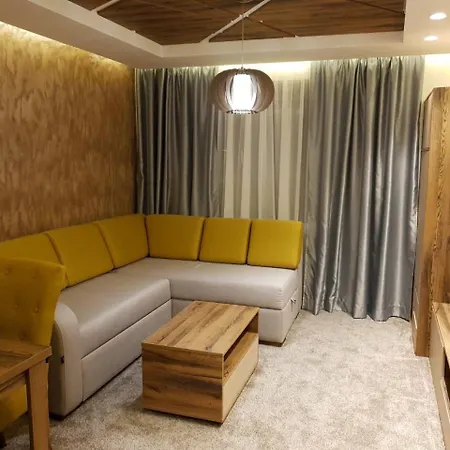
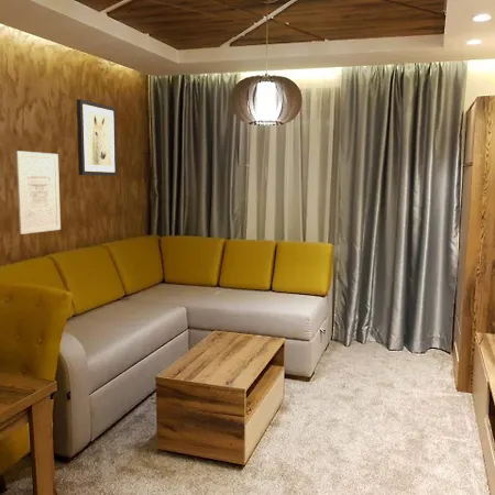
+ wall art [15,150,62,235]
+ wall art [76,98,119,177]
